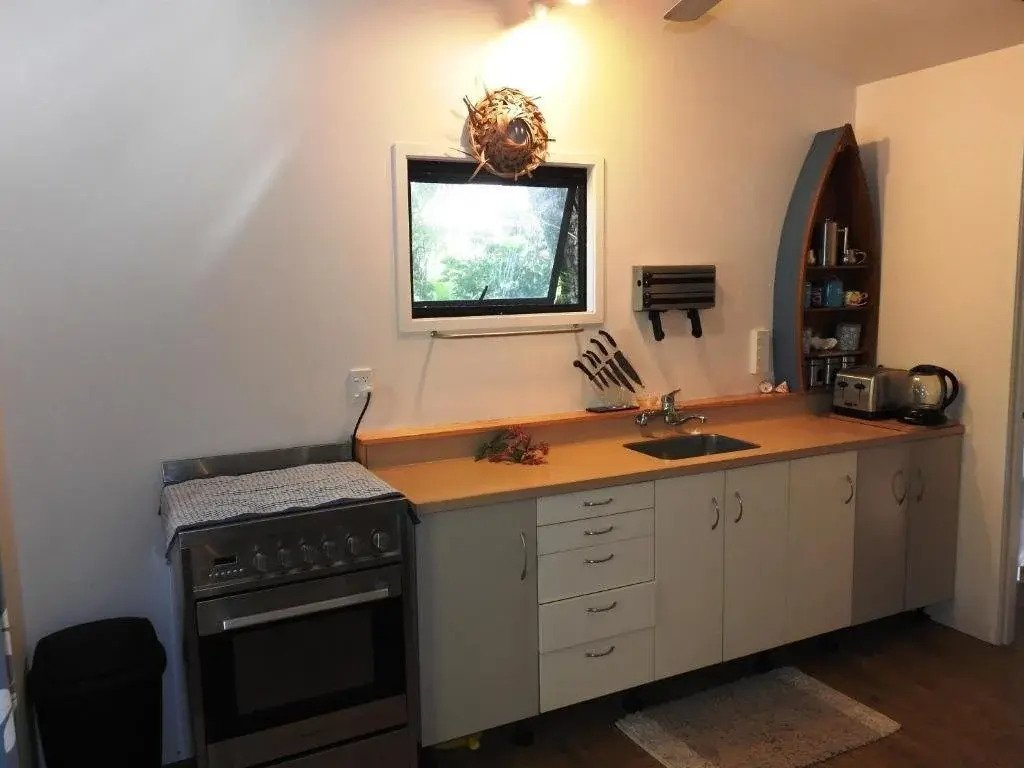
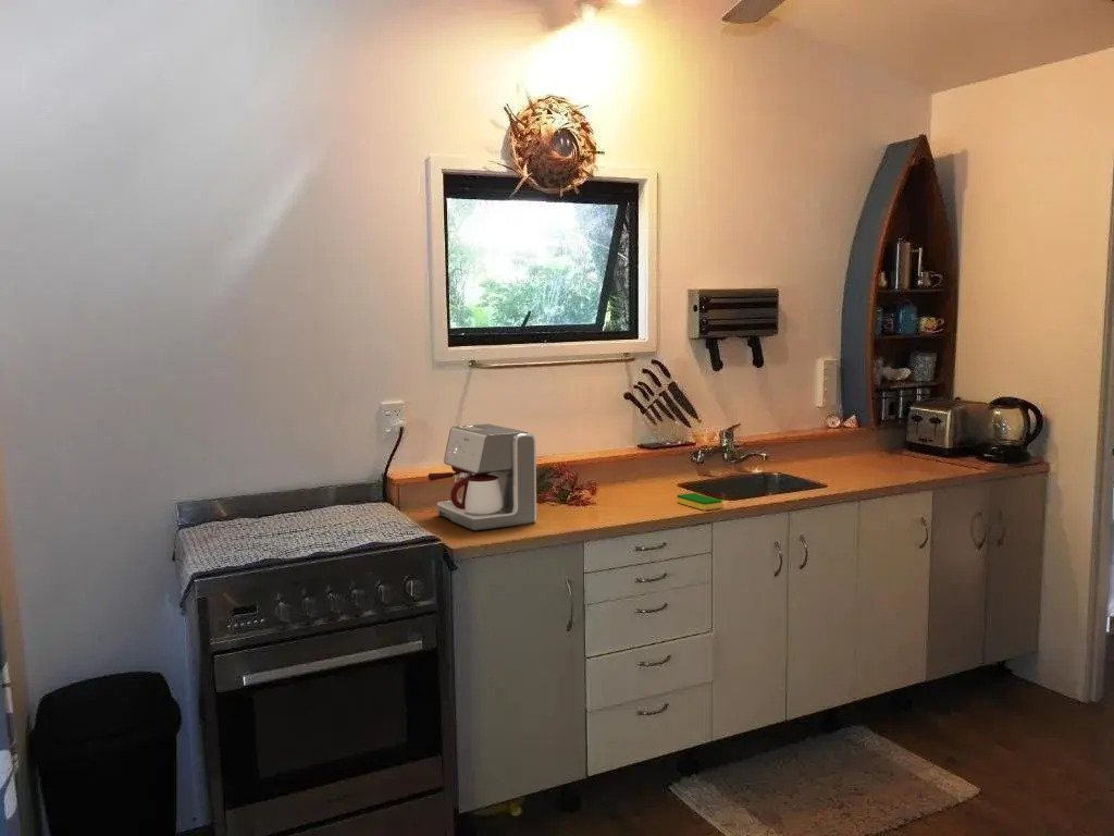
+ coffee maker [428,423,537,531]
+ dish sponge [676,492,723,512]
